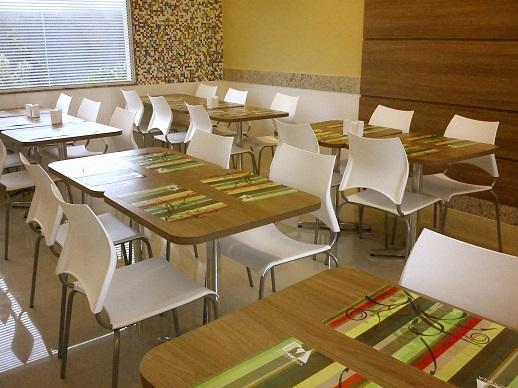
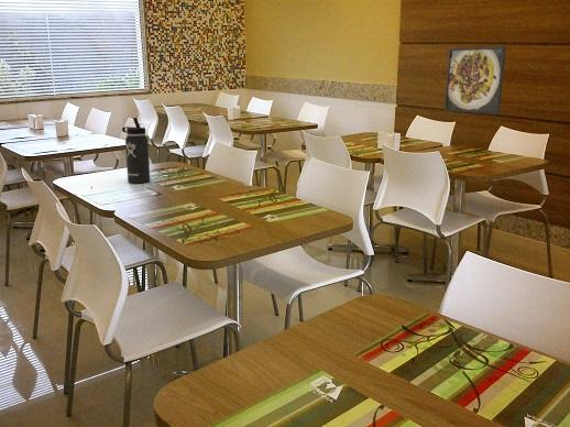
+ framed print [443,45,507,116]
+ thermos bottle [121,117,151,184]
